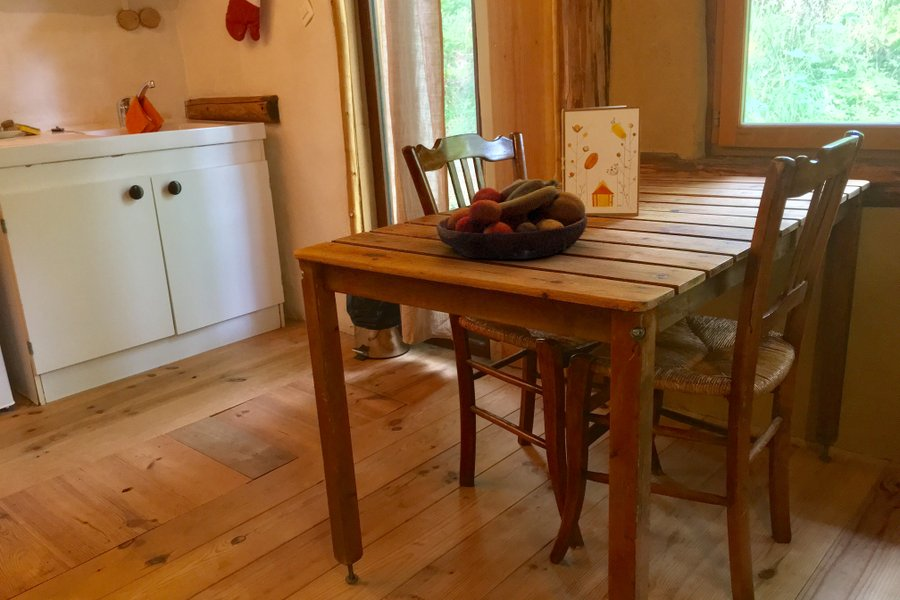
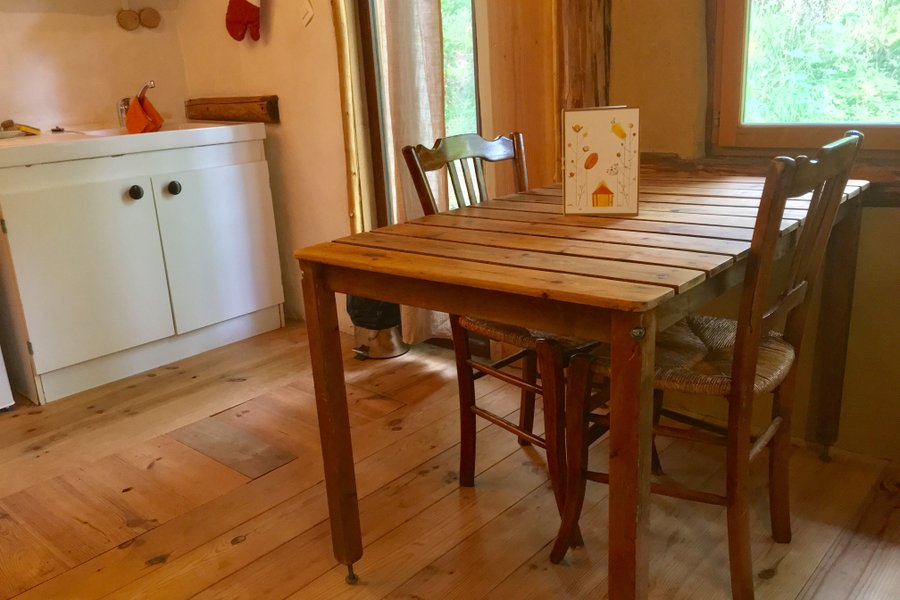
- fruit bowl [436,178,588,260]
